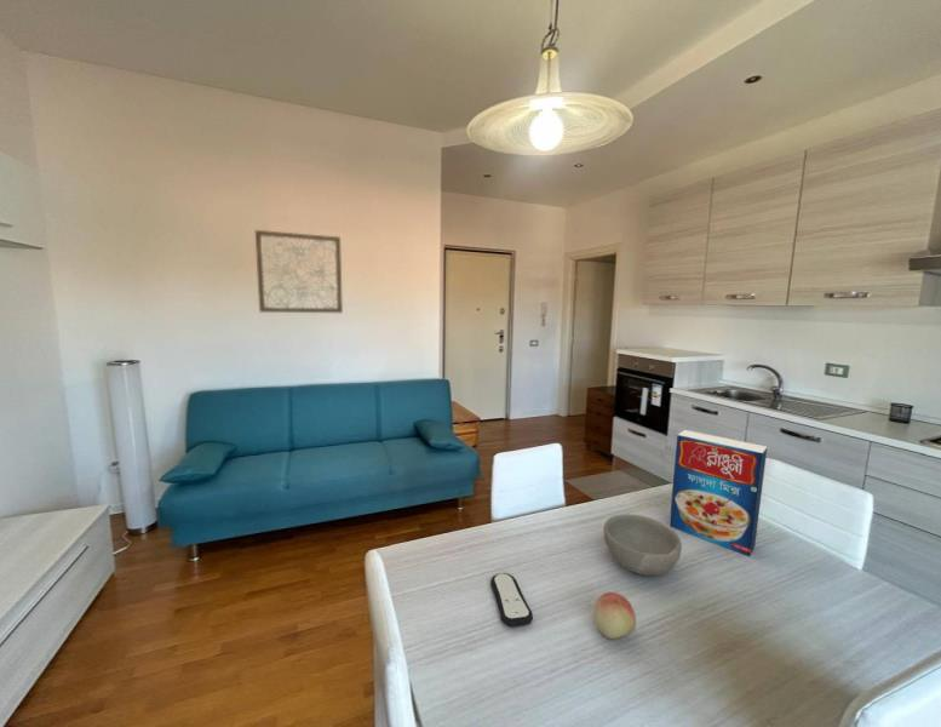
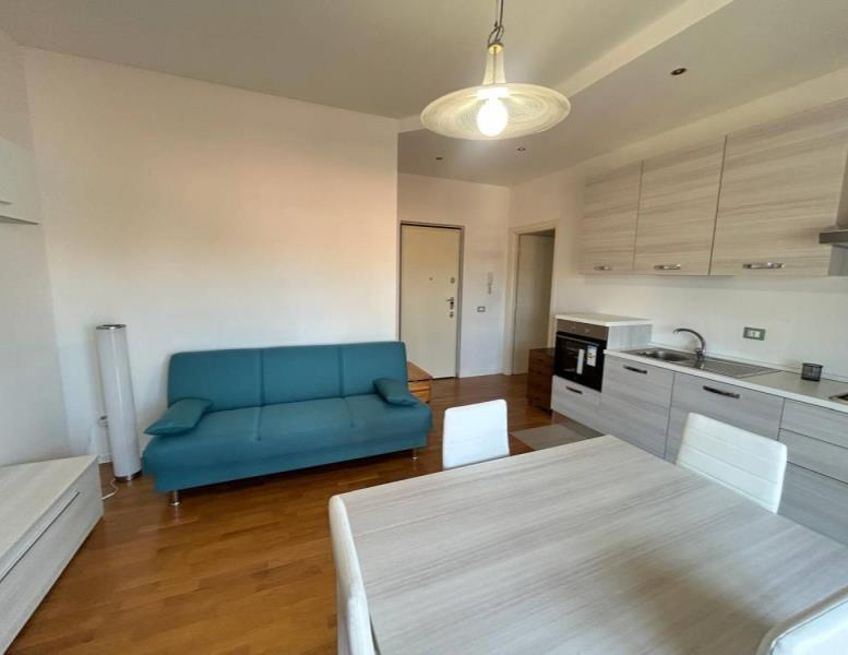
- bowl [602,514,683,577]
- remote control [489,572,534,628]
- wall art [254,229,344,314]
- cereal box [669,429,768,557]
- fruit [593,591,637,640]
